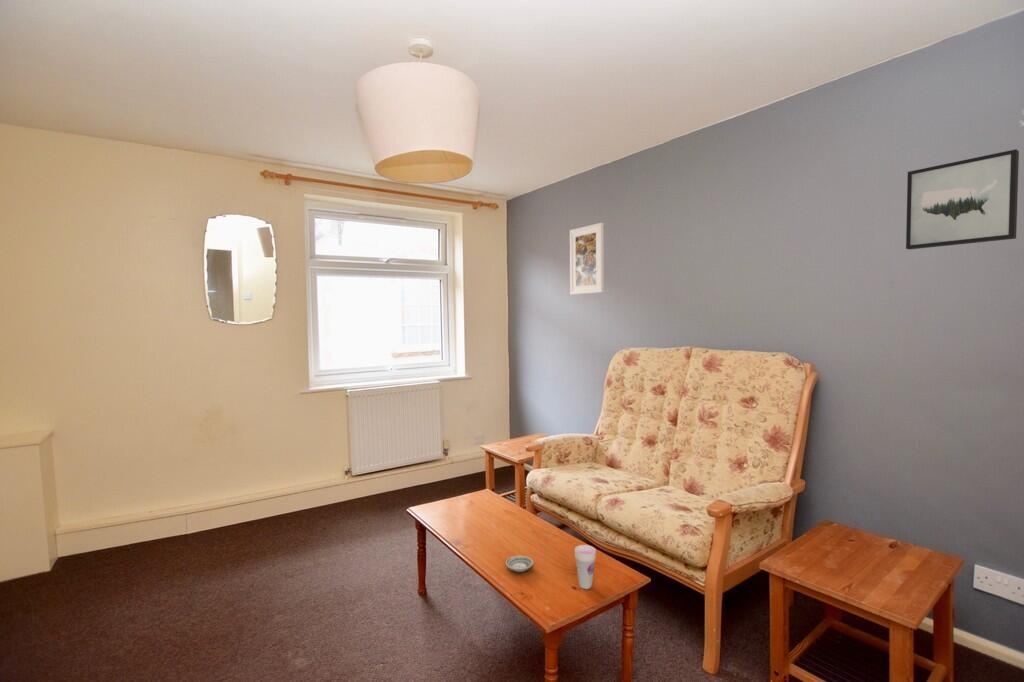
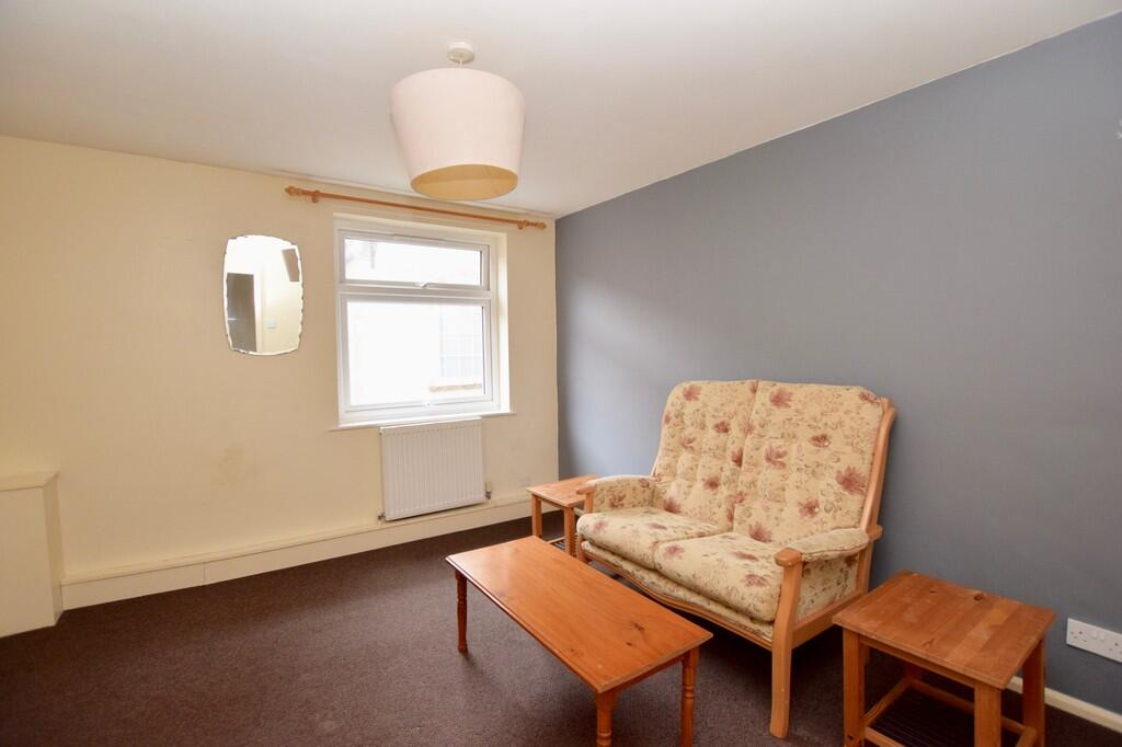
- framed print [569,222,605,296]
- wall art [905,148,1020,251]
- saucer [505,555,534,573]
- cup [574,544,597,590]
